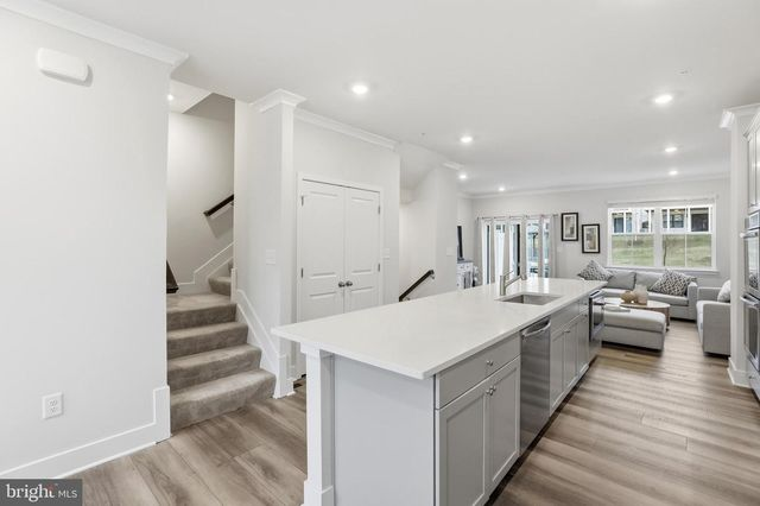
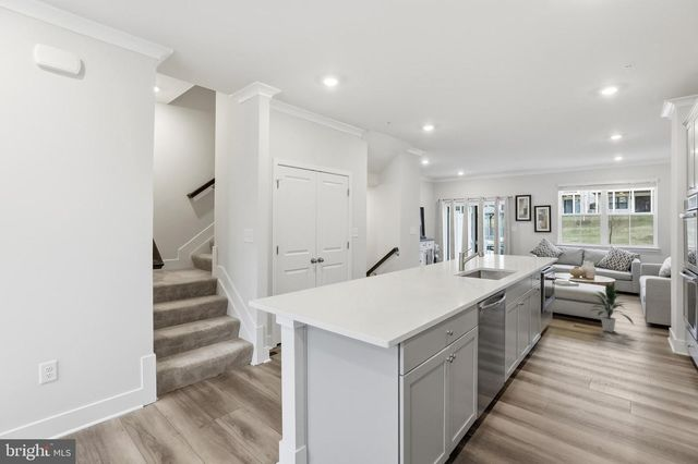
+ indoor plant [588,282,635,333]
